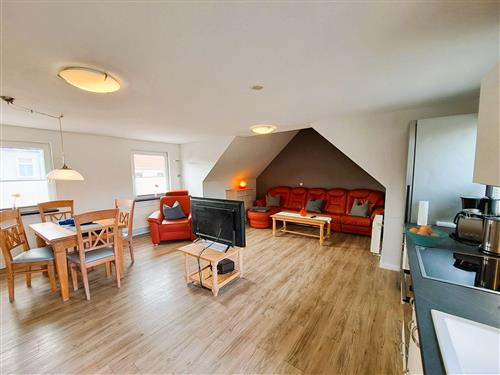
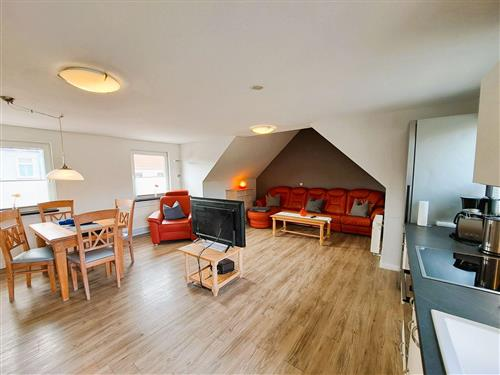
- fruit bowl [404,225,450,248]
